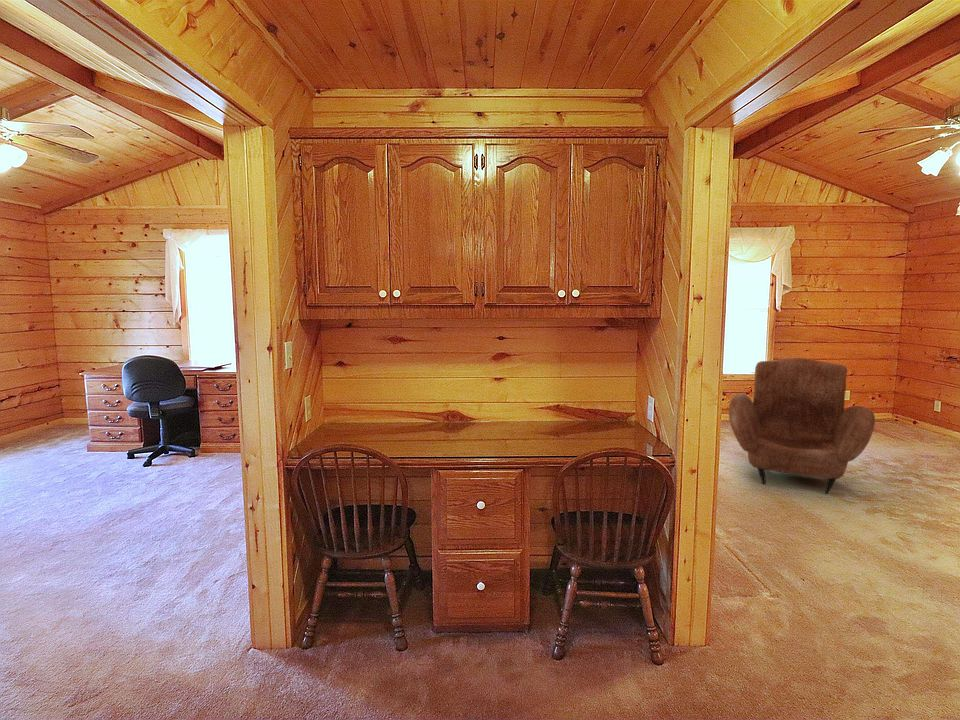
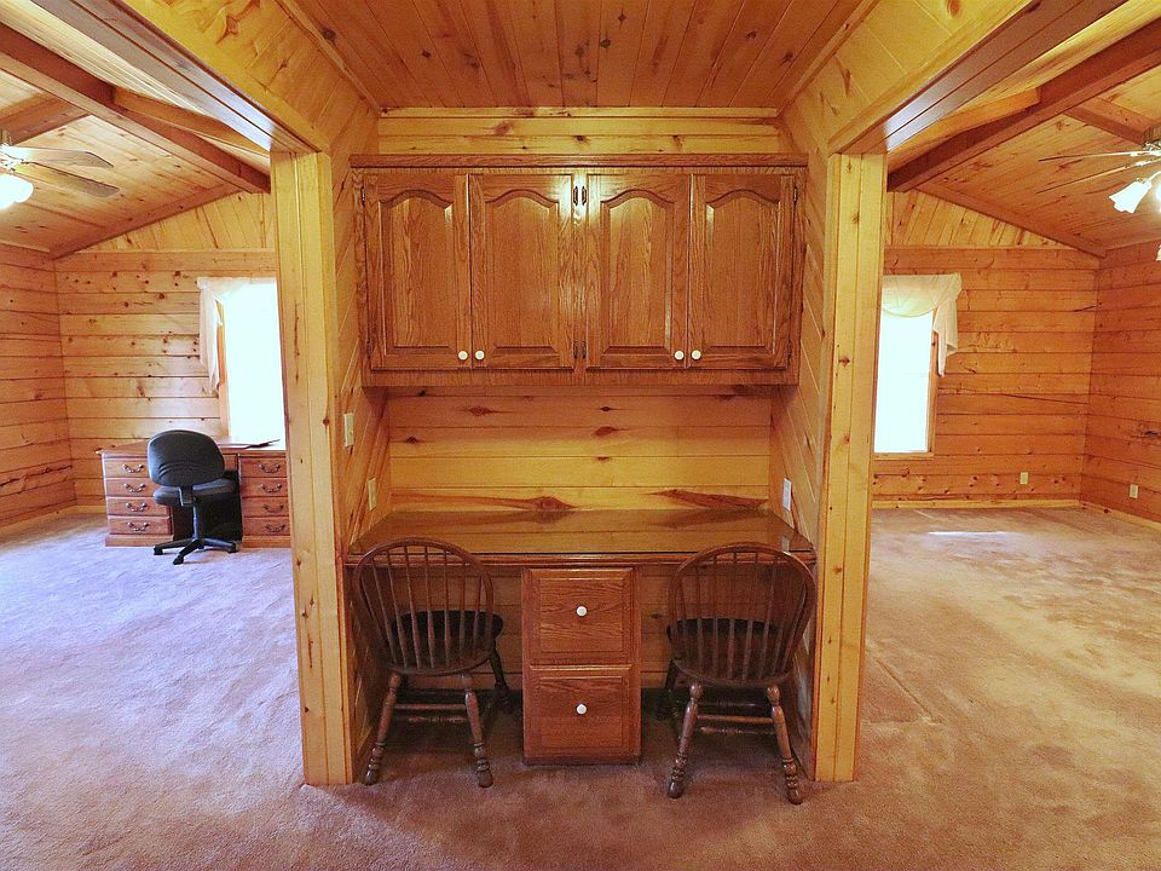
- armchair [728,357,876,495]
